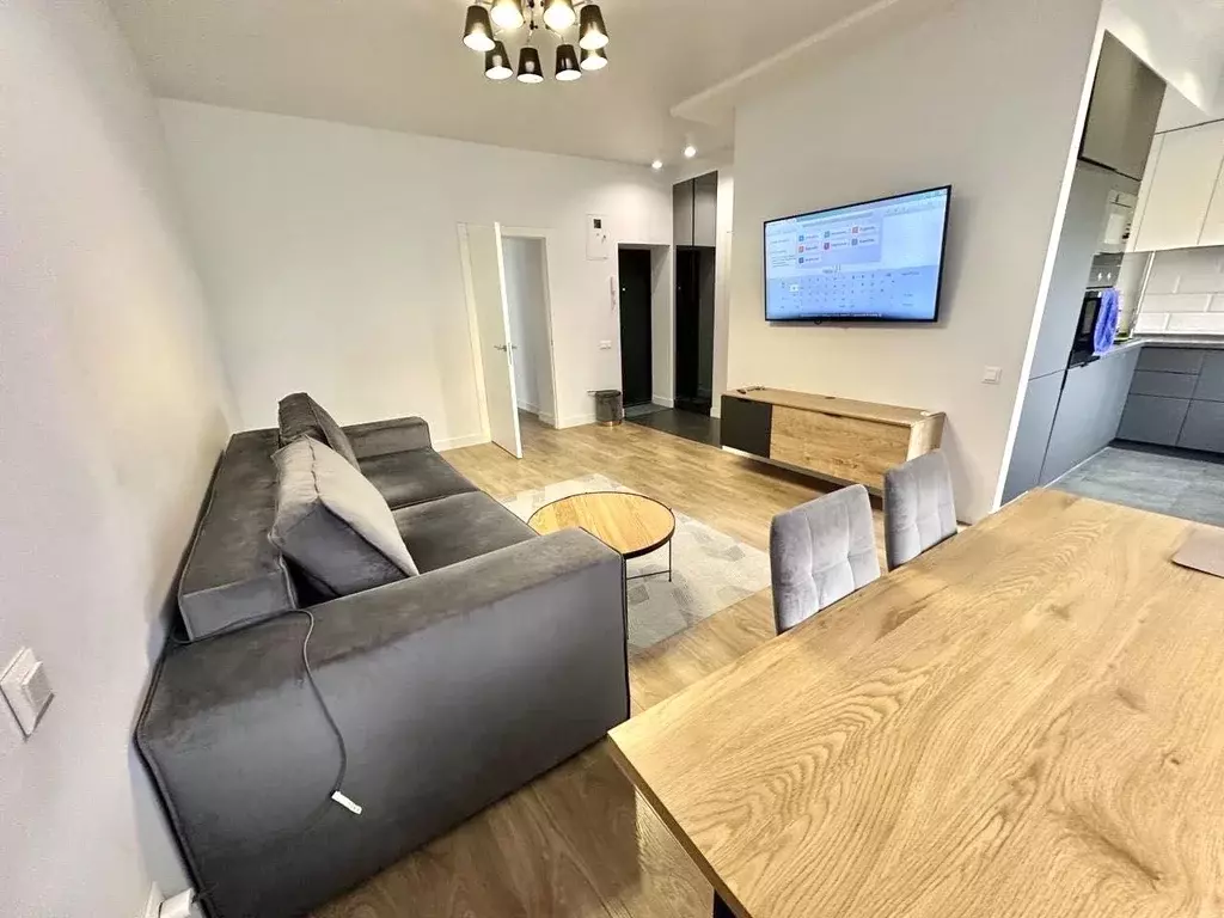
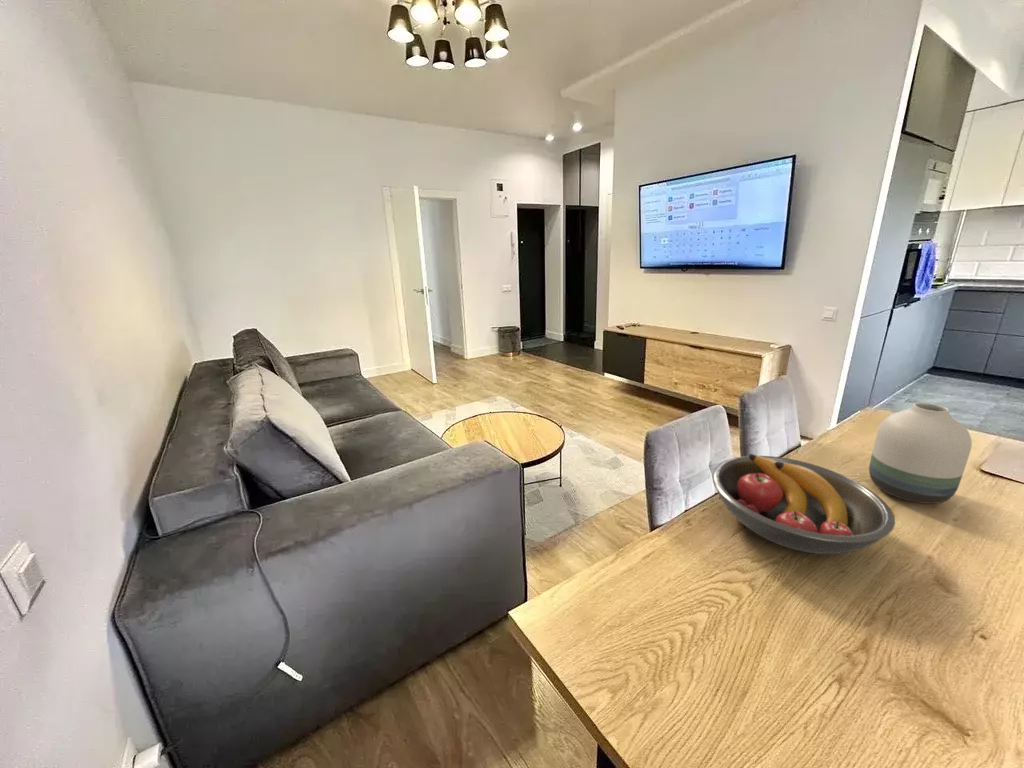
+ vase [868,402,973,505]
+ fruit bowl [711,453,896,555]
